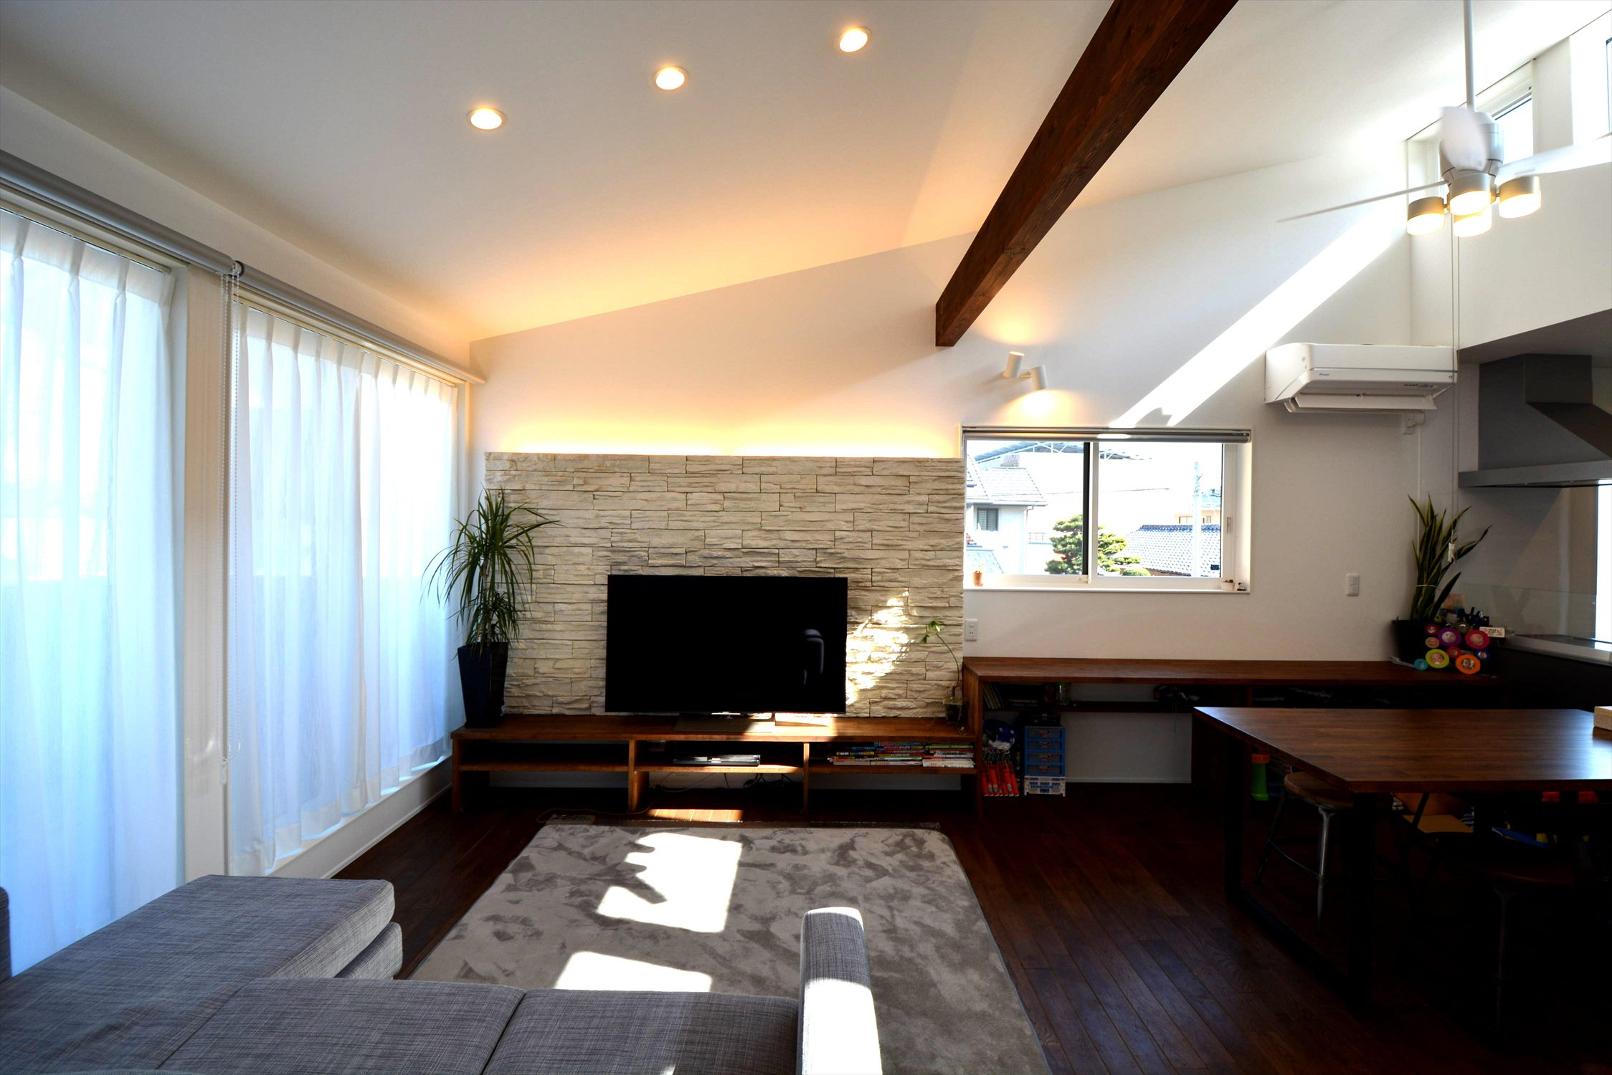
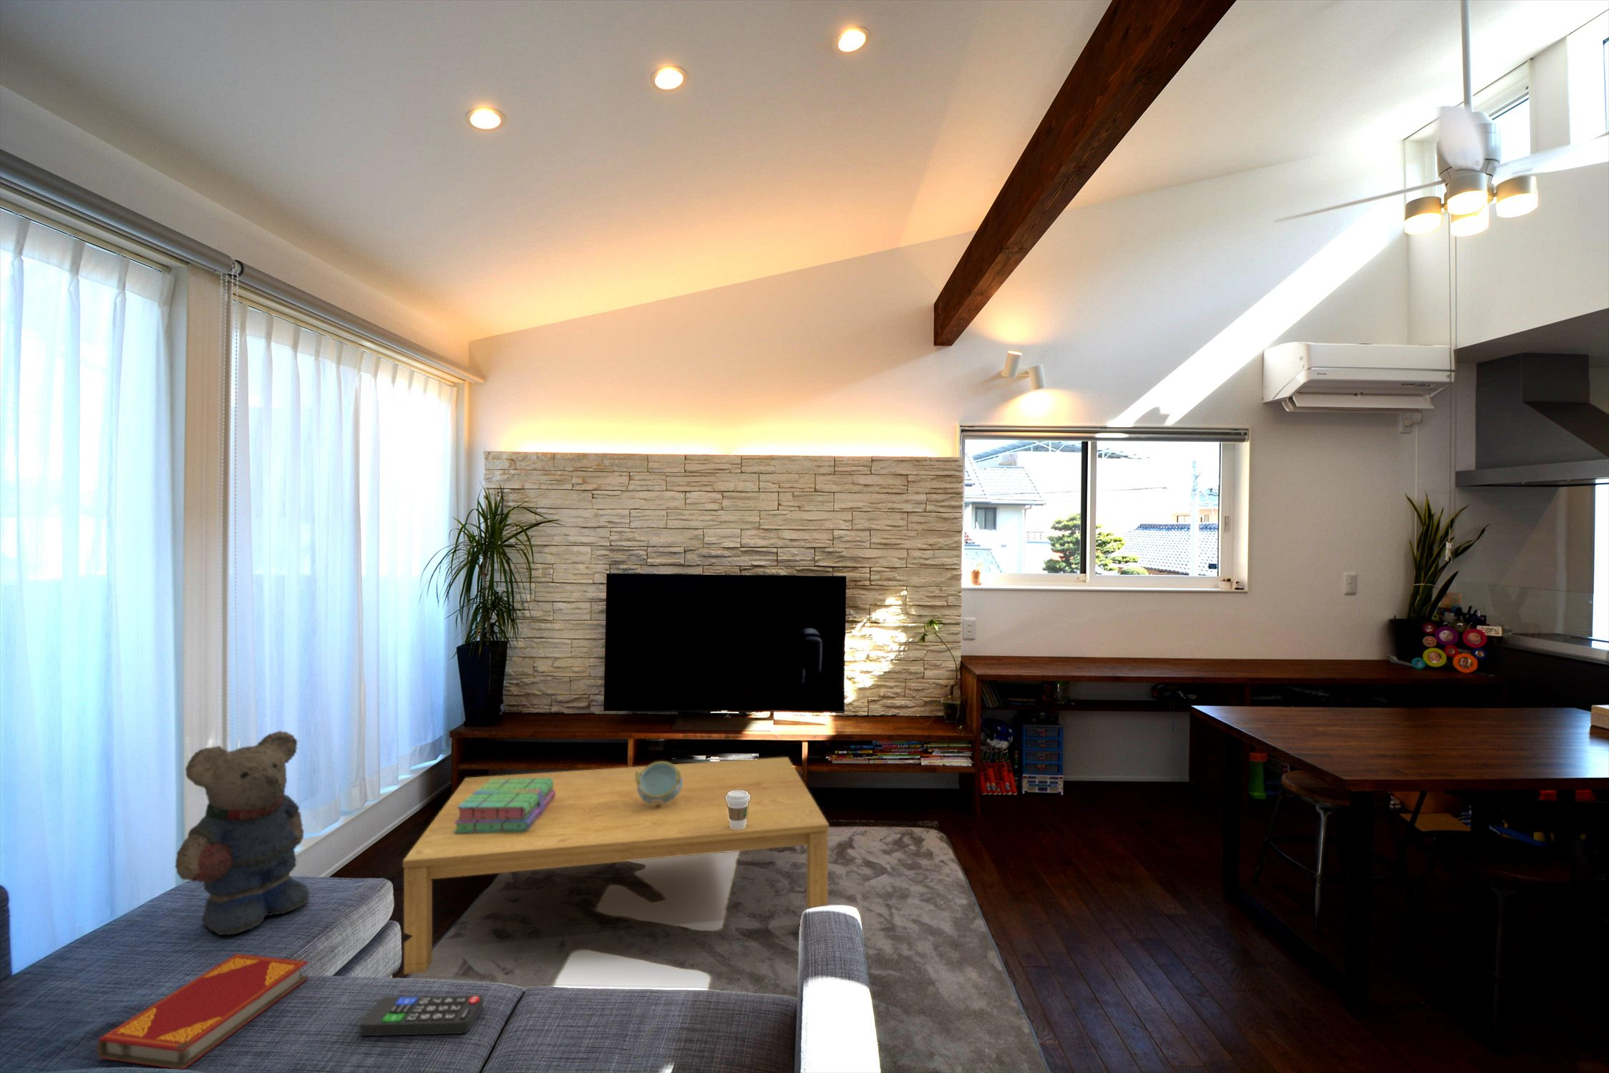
+ teddy bear [175,729,310,938]
+ stack of books [454,778,556,833]
+ remote control [359,994,484,1037]
+ hardback book [97,953,309,1071]
+ coffee table [403,756,829,975]
+ decorative bowl [635,760,682,806]
+ coffee cup [726,790,750,830]
